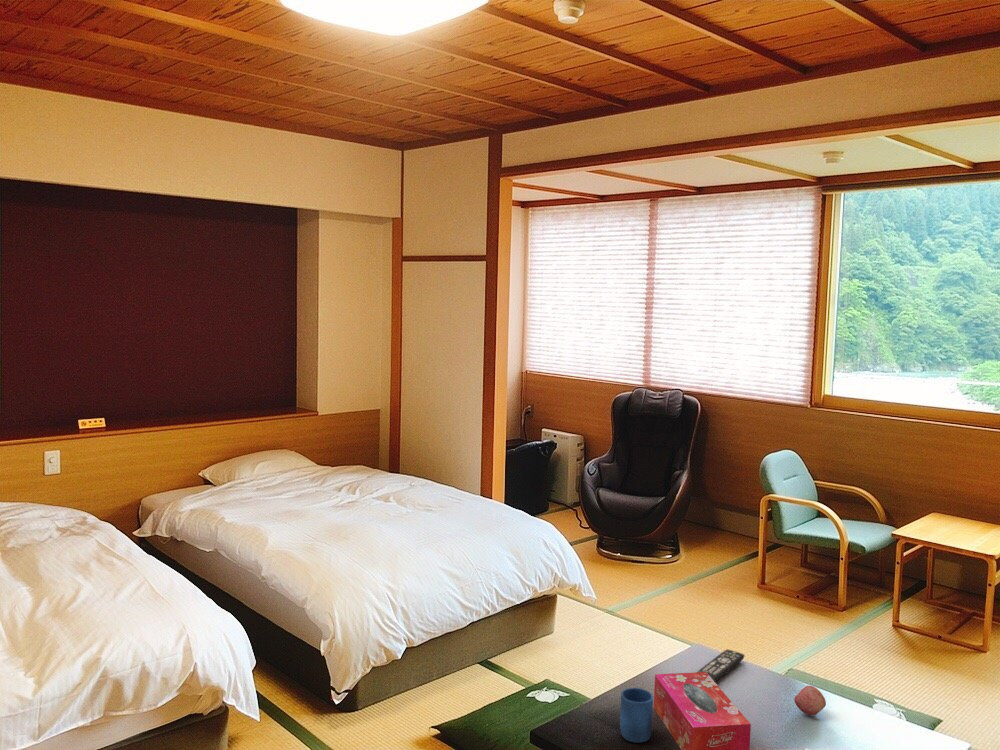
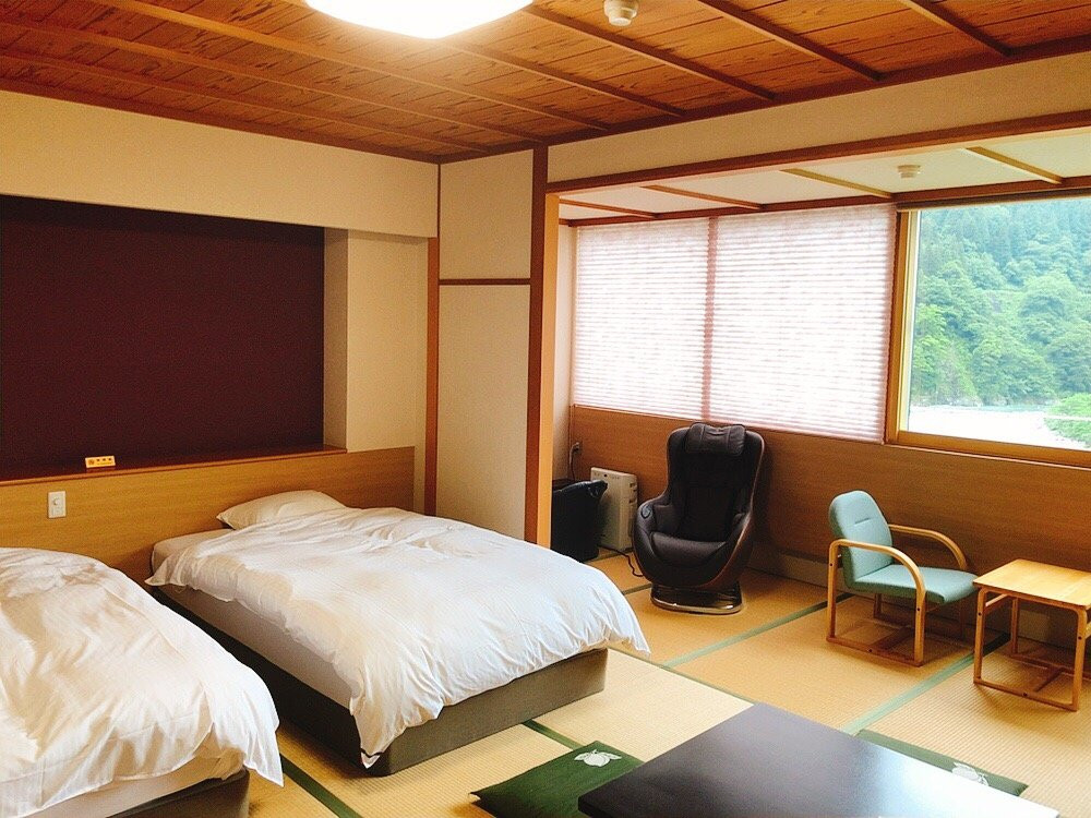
- fruit [793,685,827,716]
- remote control [696,648,745,683]
- tissue box [653,671,752,750]
- mug [619,687,654,744]
